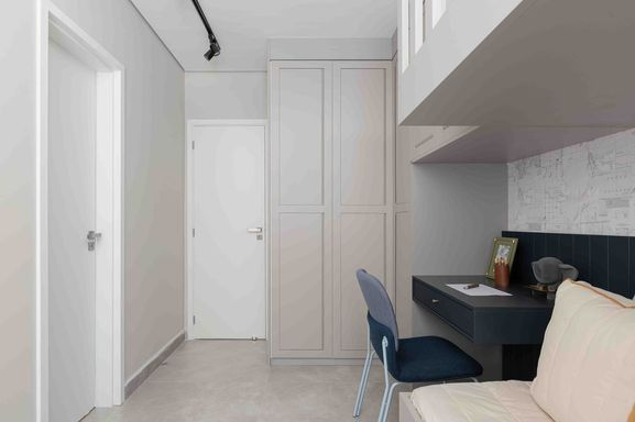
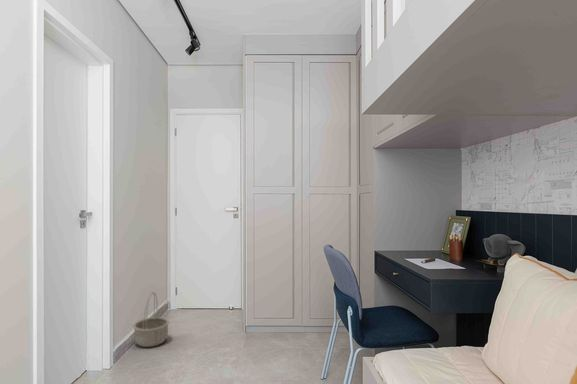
+ basket [132,291,170,348]
